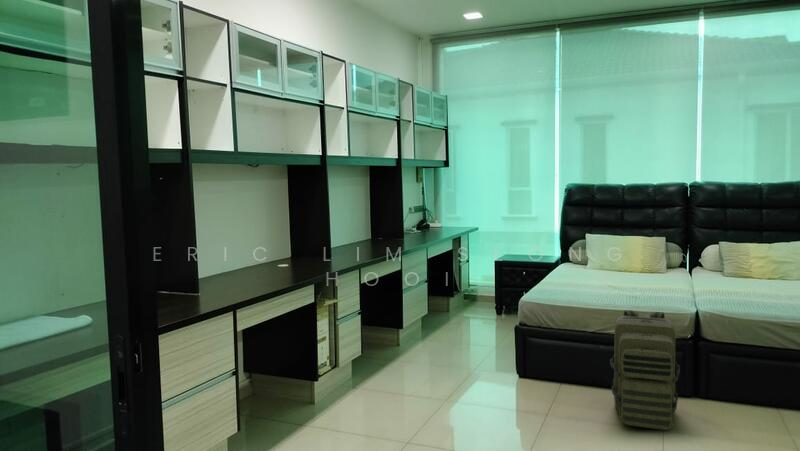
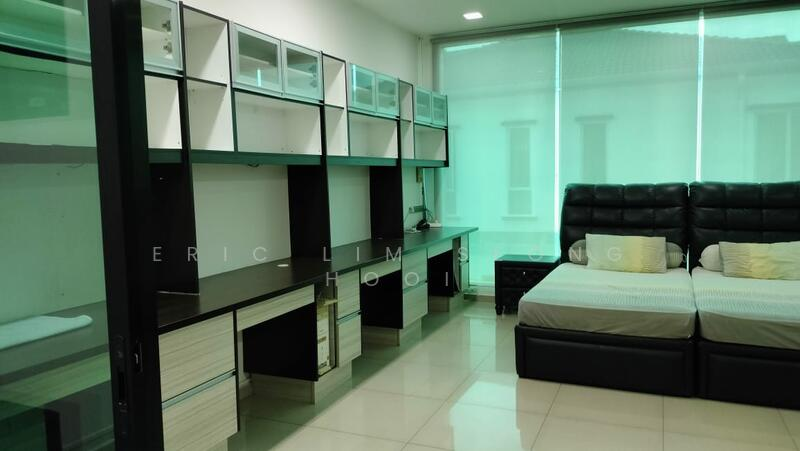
- backpack [609,309,681,431]
